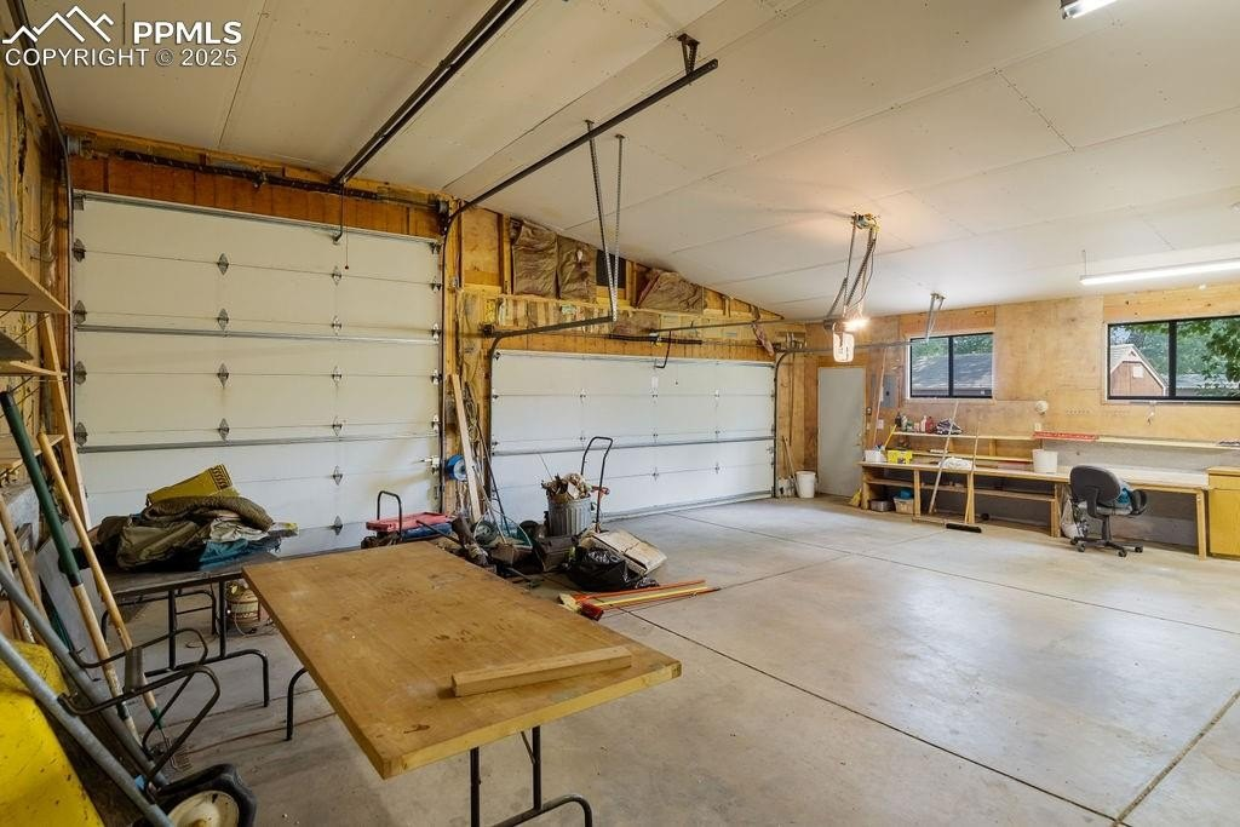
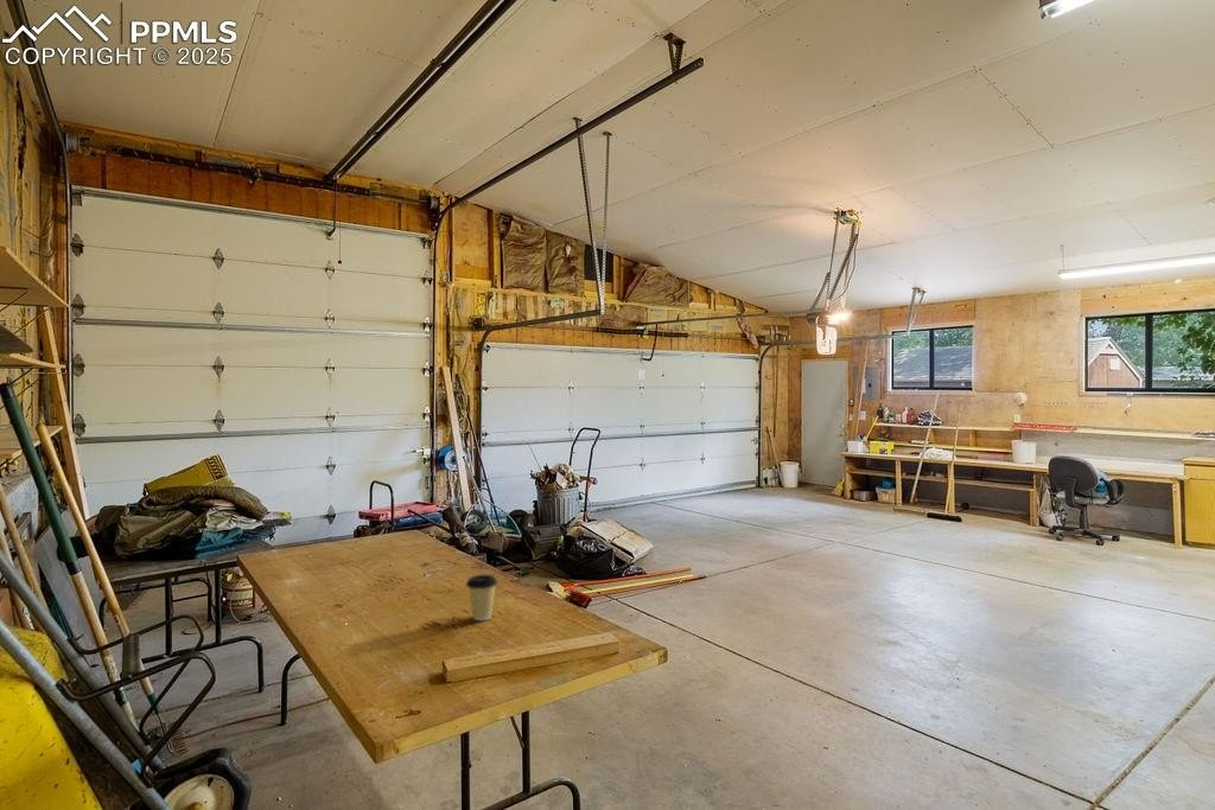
+ coffee cup [465,574,498,621]
